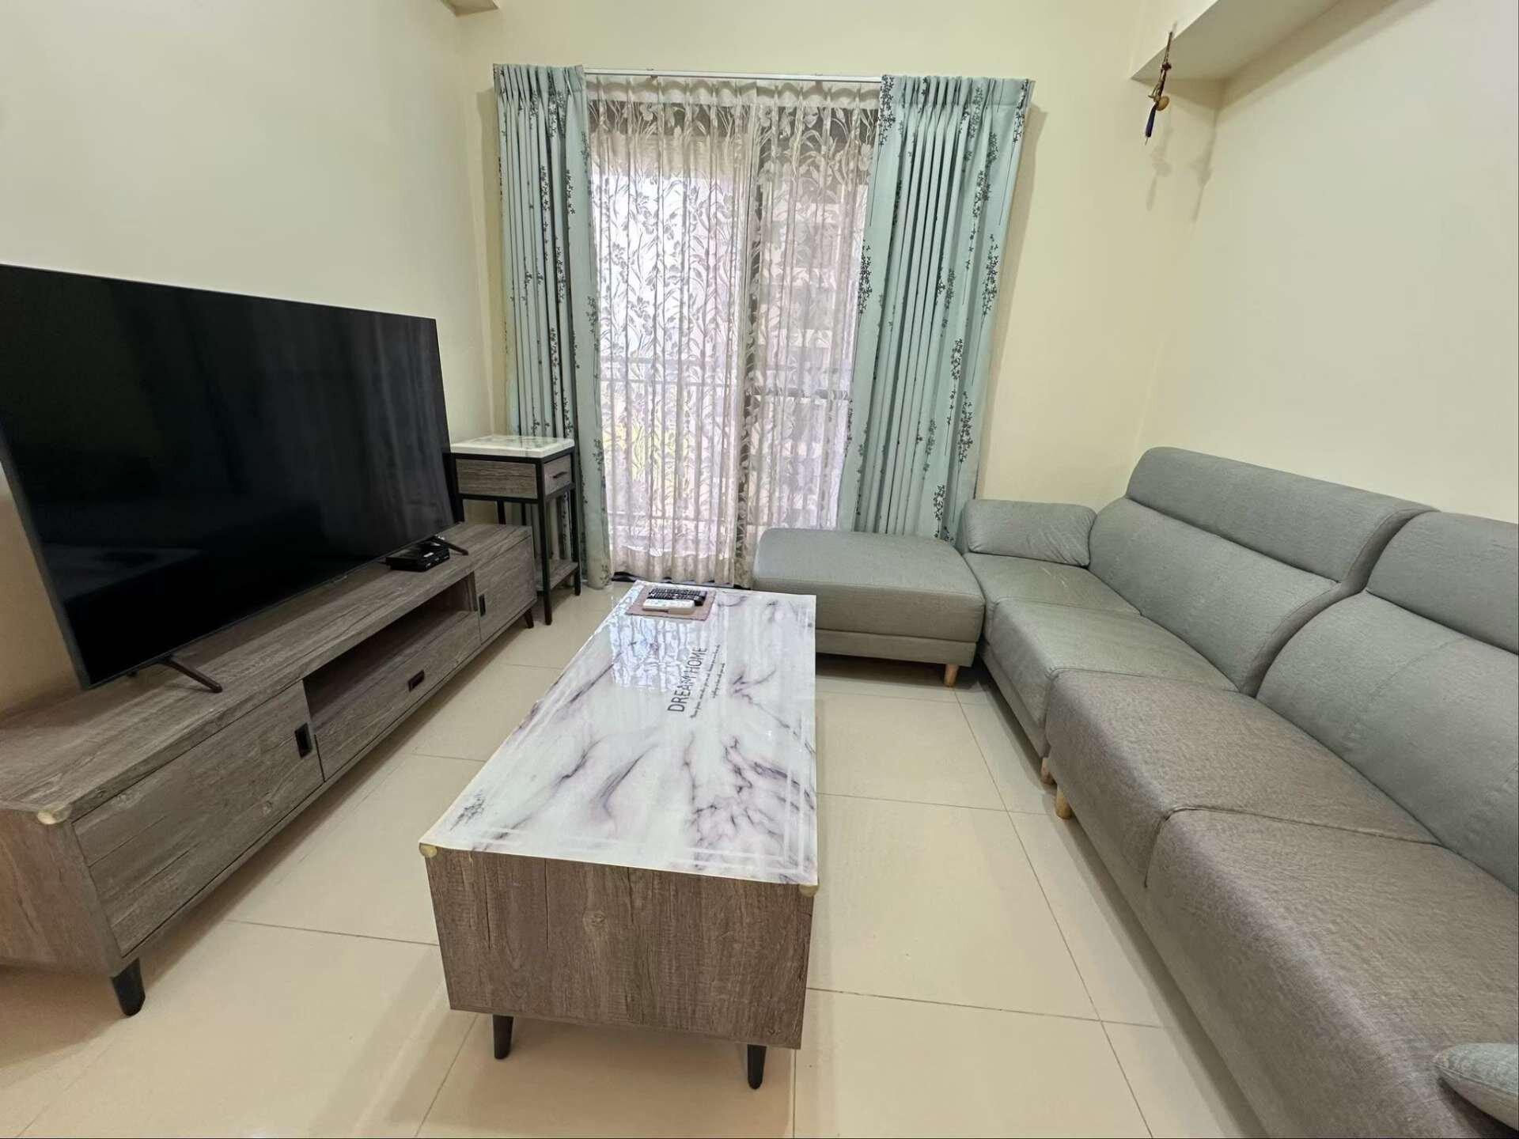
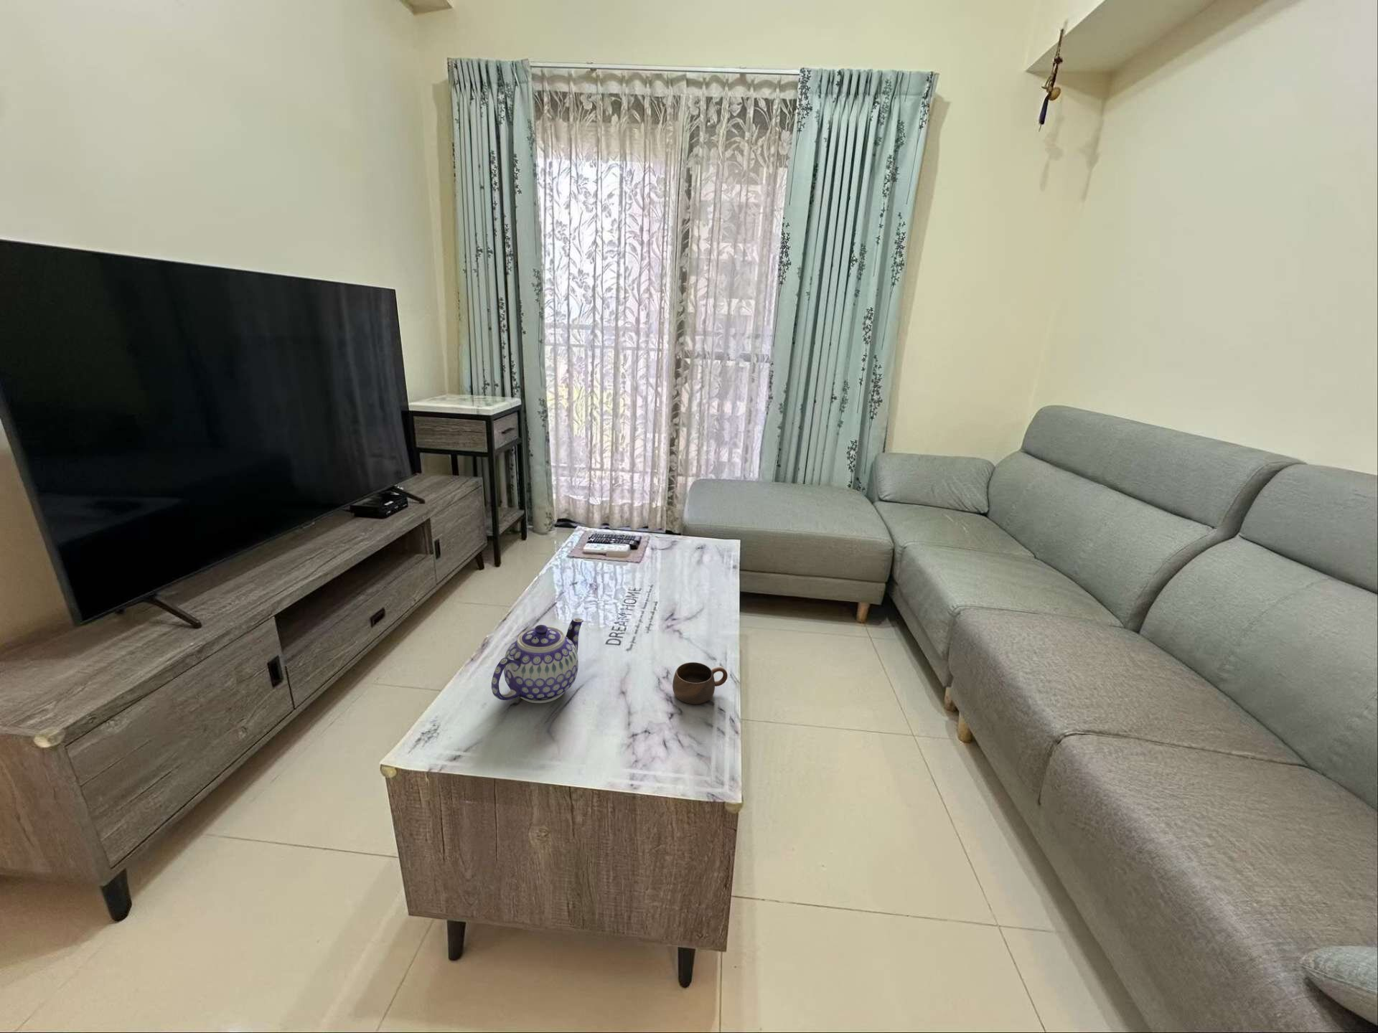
+ teapot [490,617,584,704]
+ cup [672,662,728,704]
